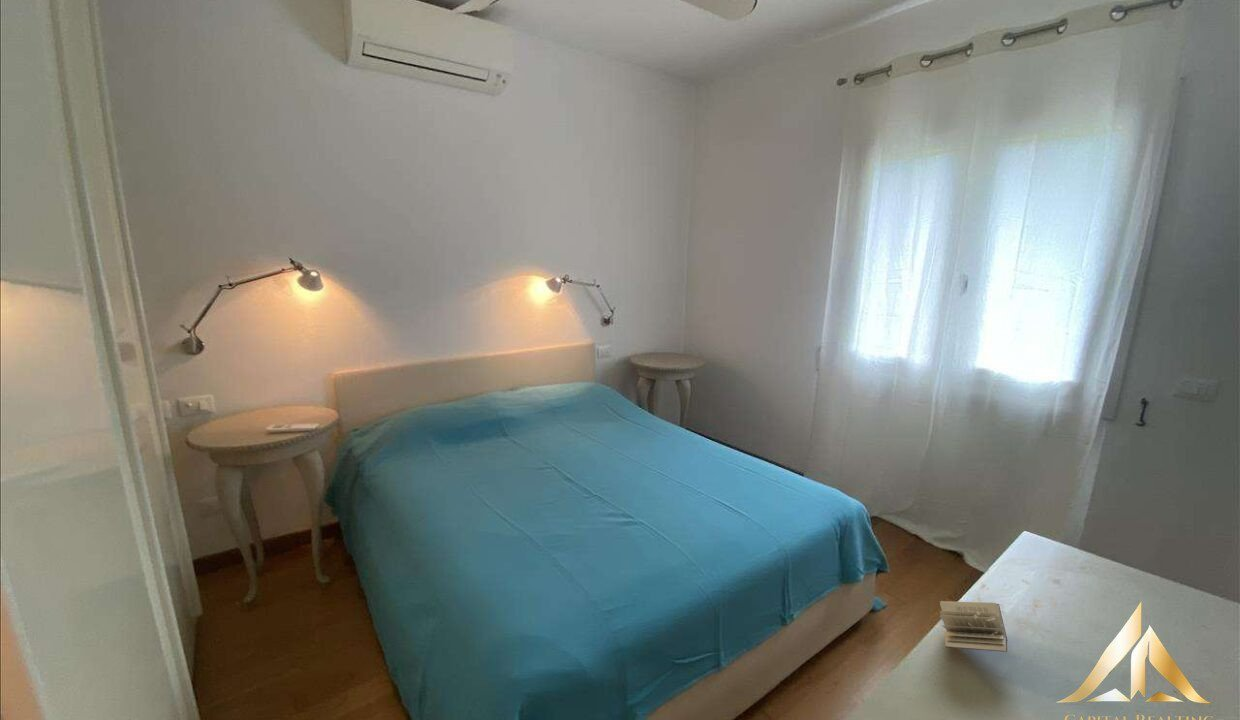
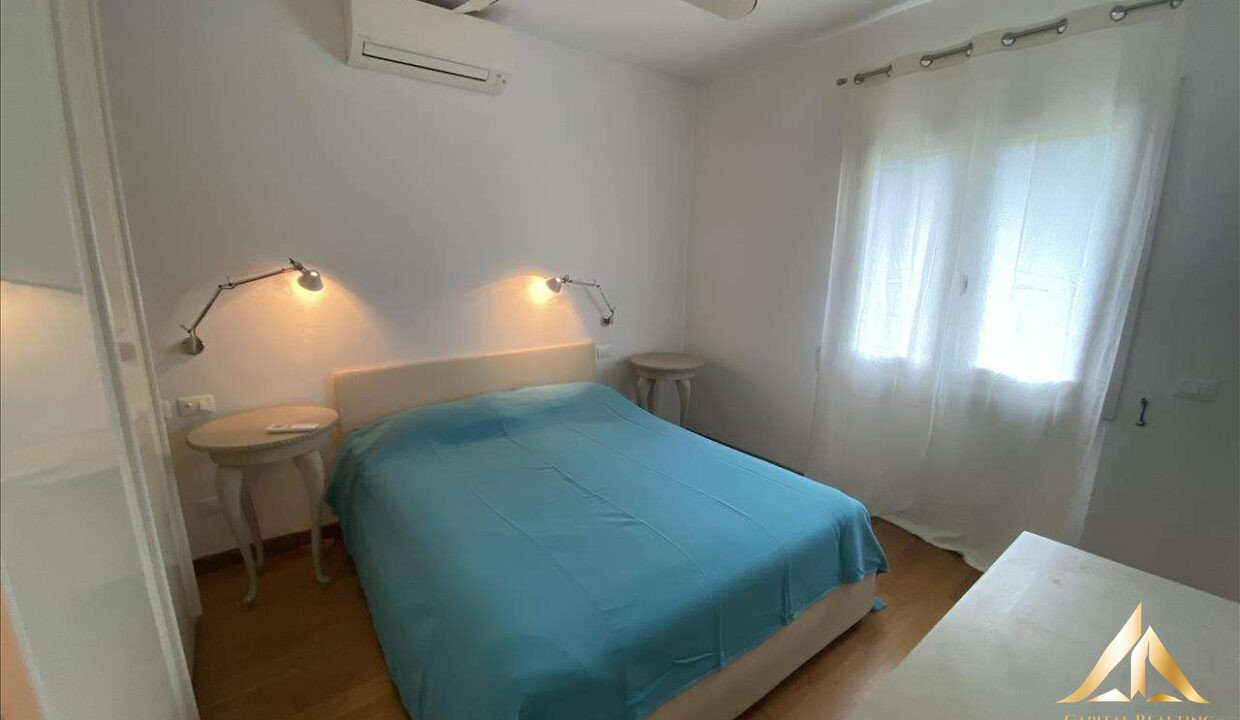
- book [939,577,1076,653]
